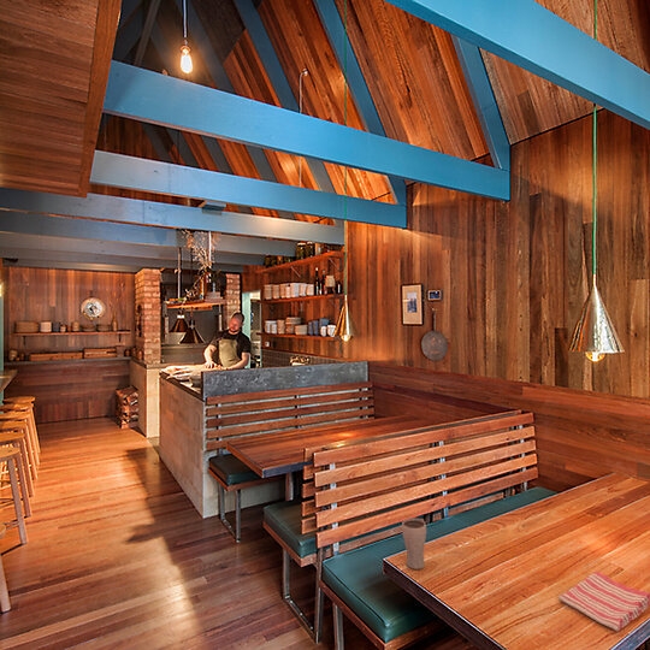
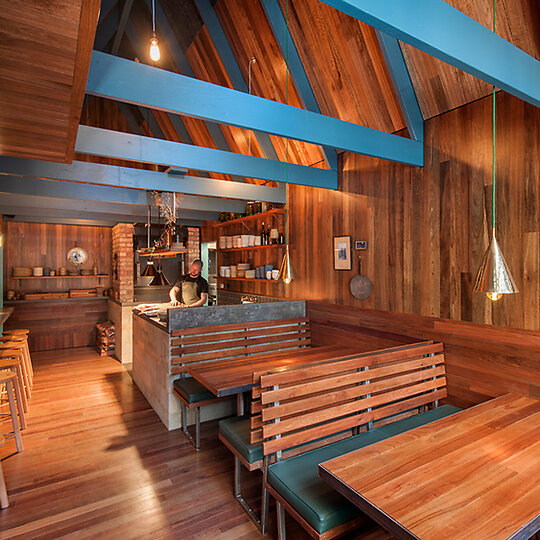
- drinking glass [401,516,427,571]
- dish towel [559,571,650,633]
